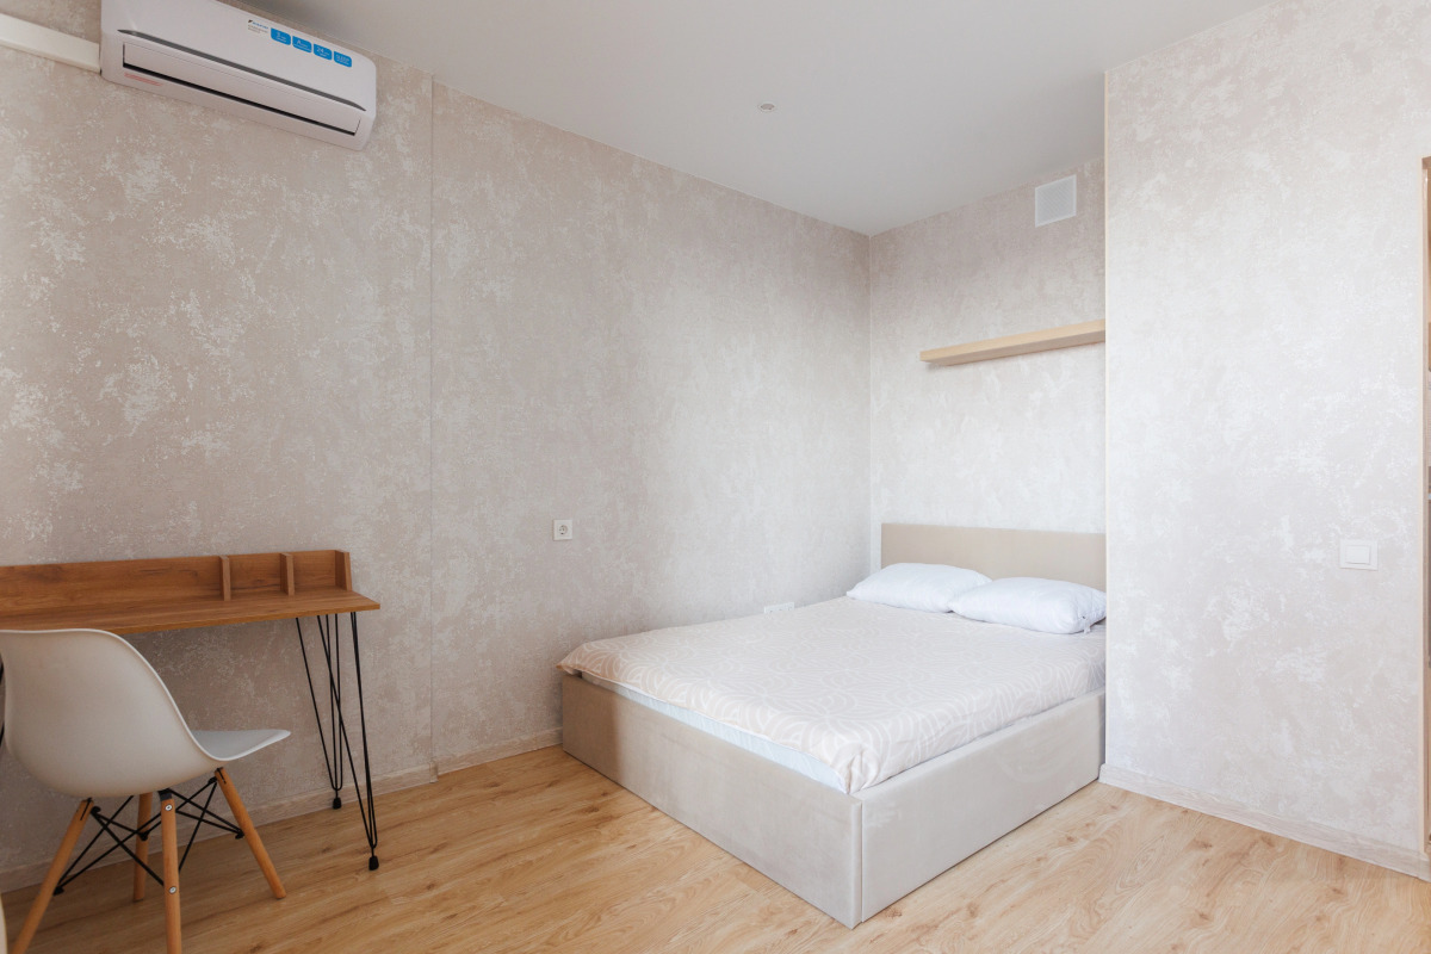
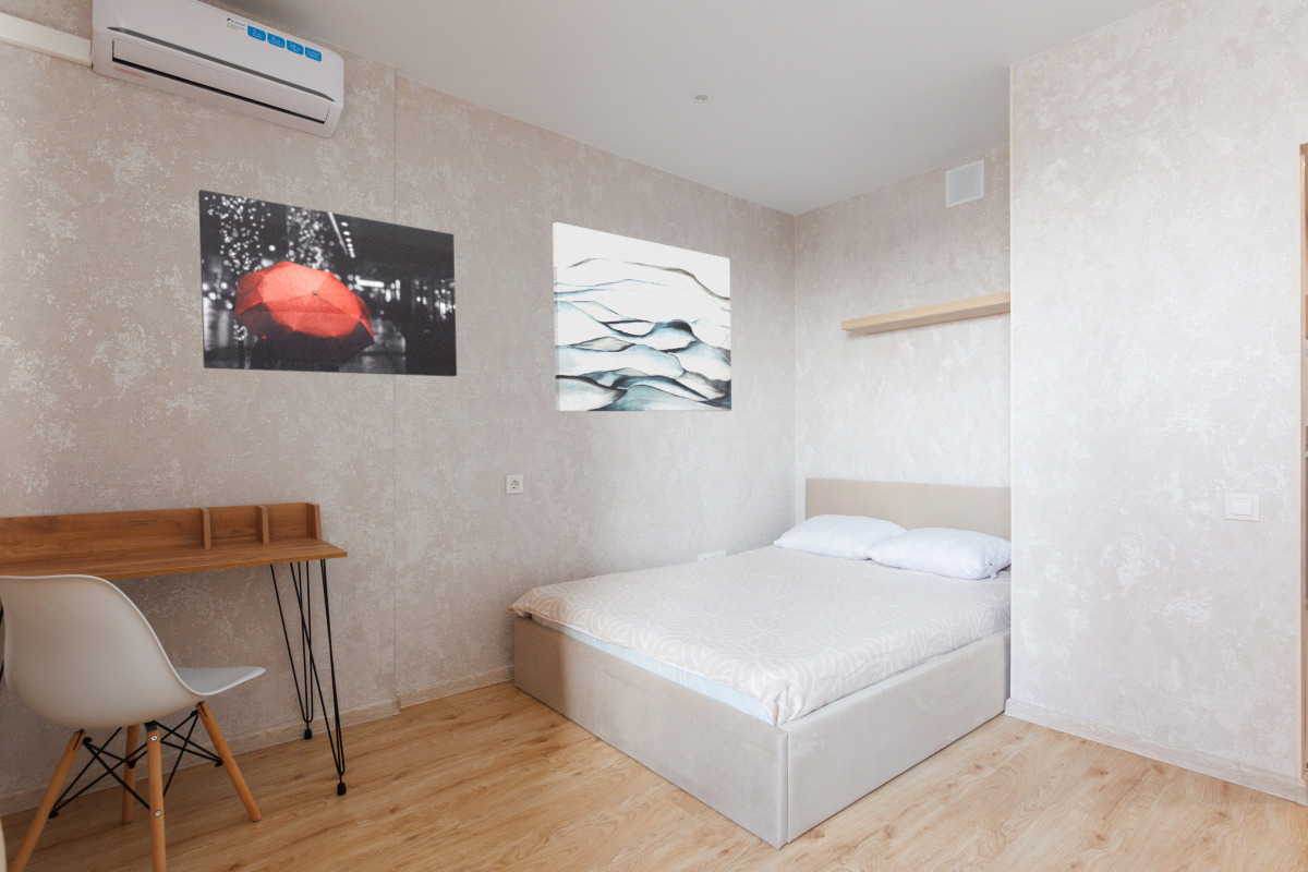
+ wall art [197,189,458,377]
+ wall art [552,221,732,412]
